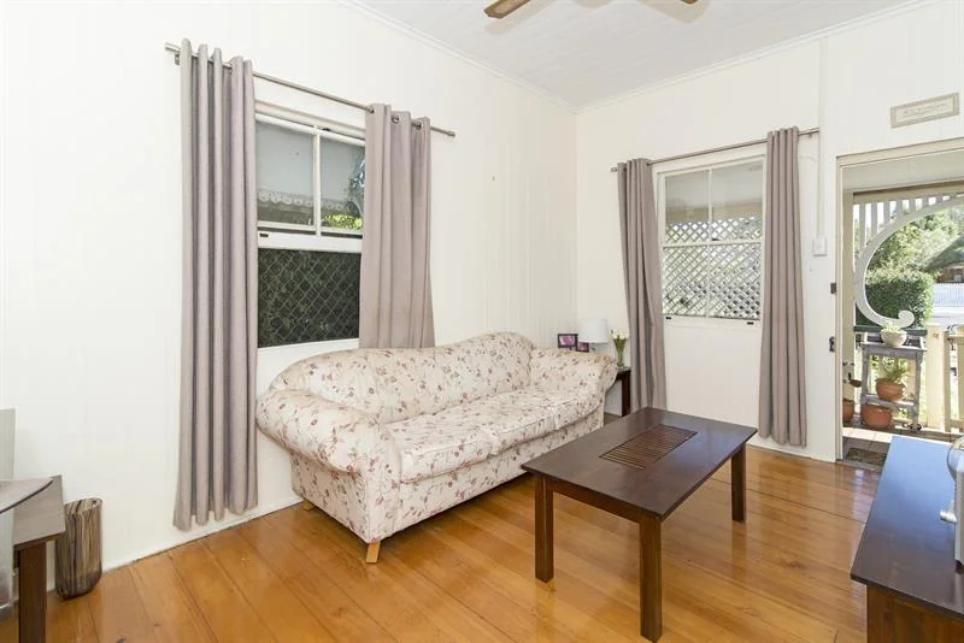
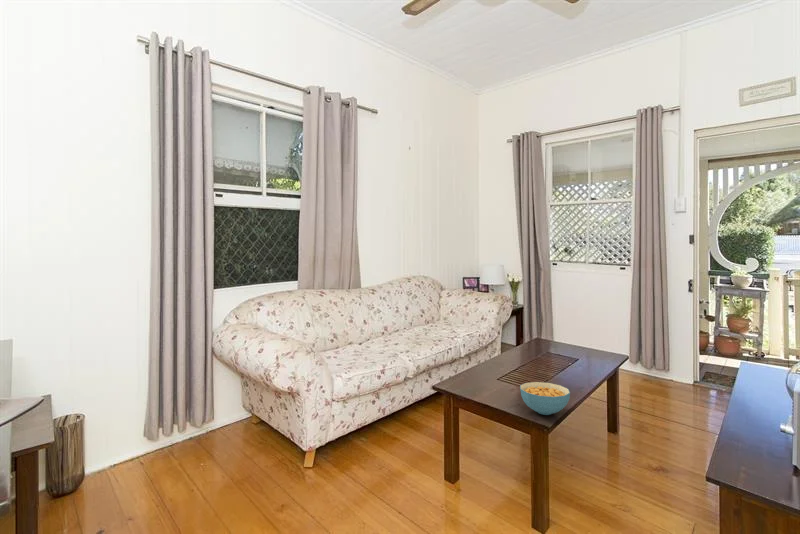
+ cereal bowl [519,381,571,416]
